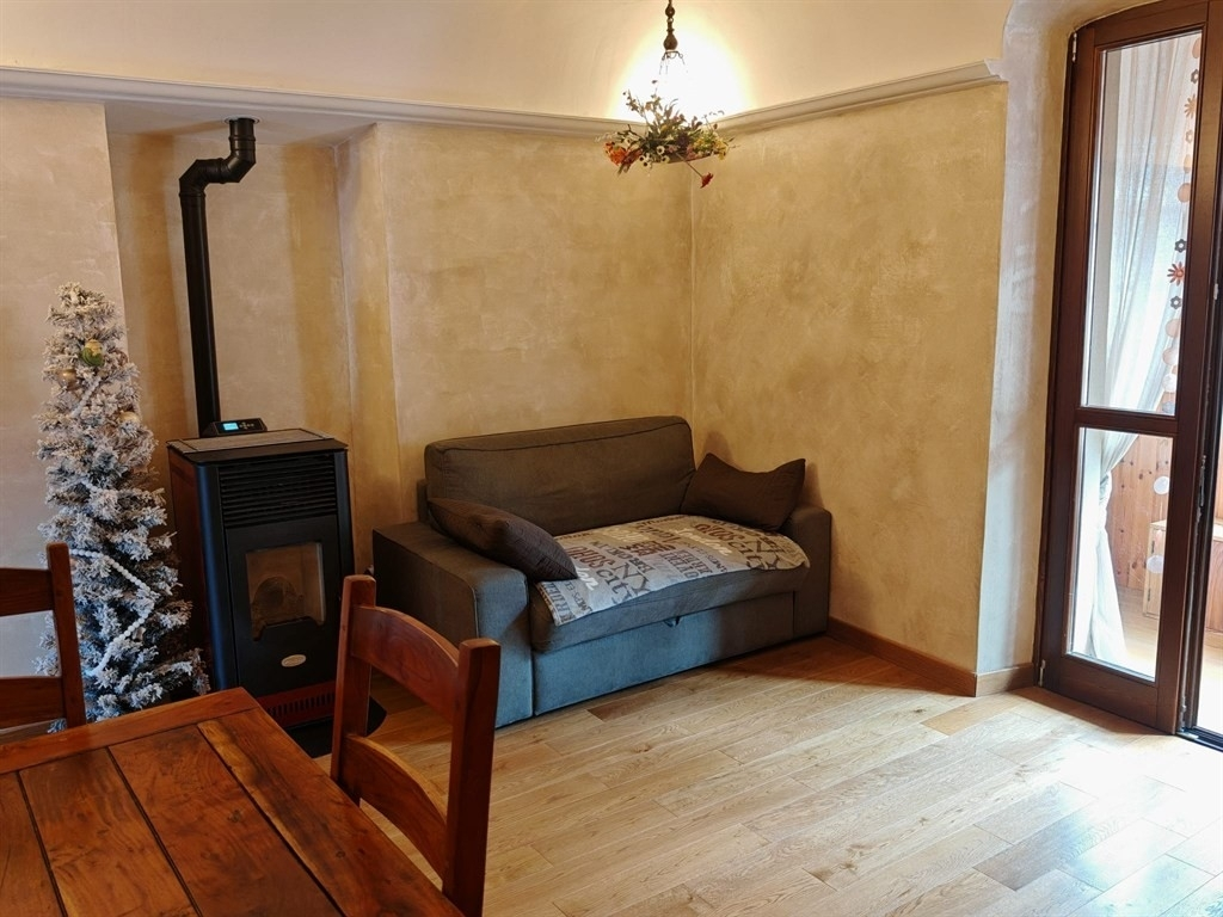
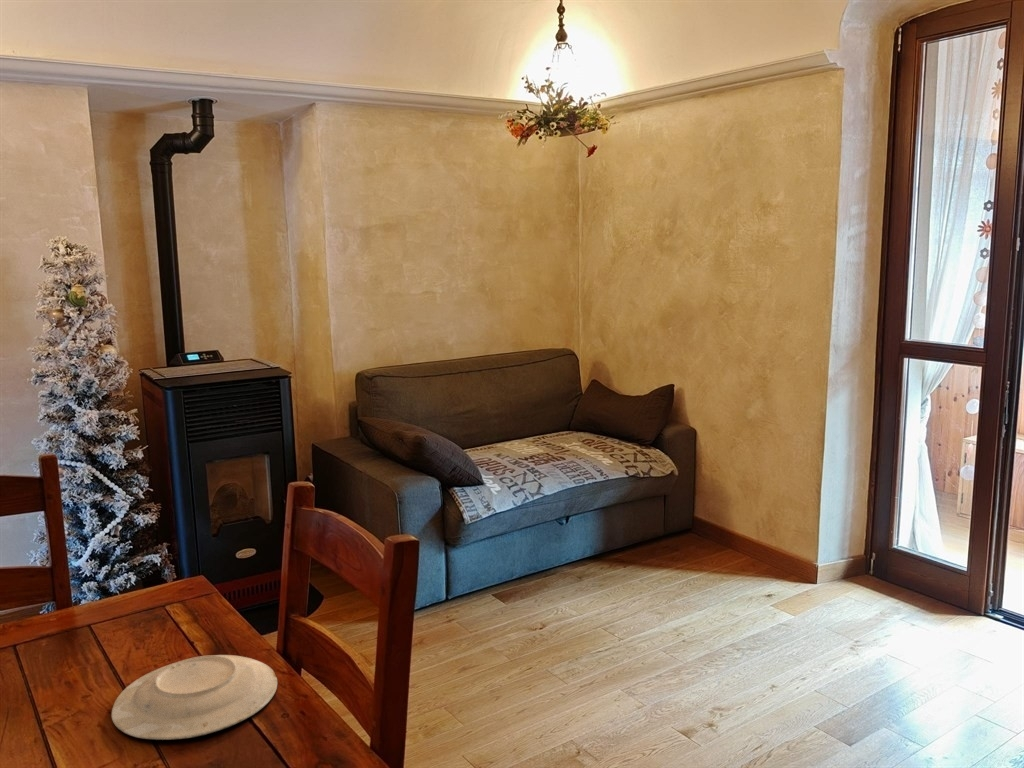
+ plate [111,654,278,741]
